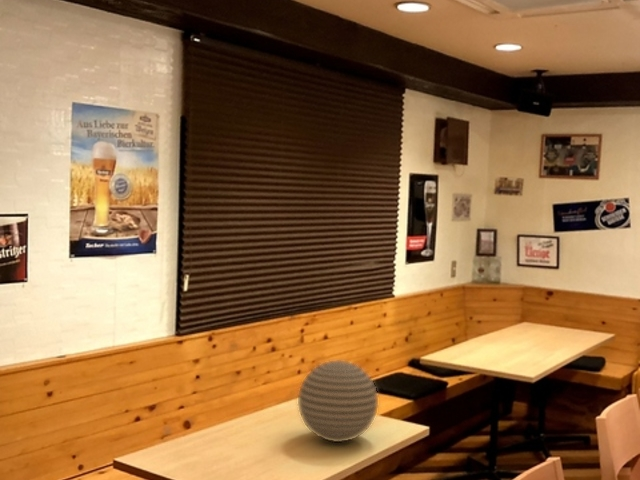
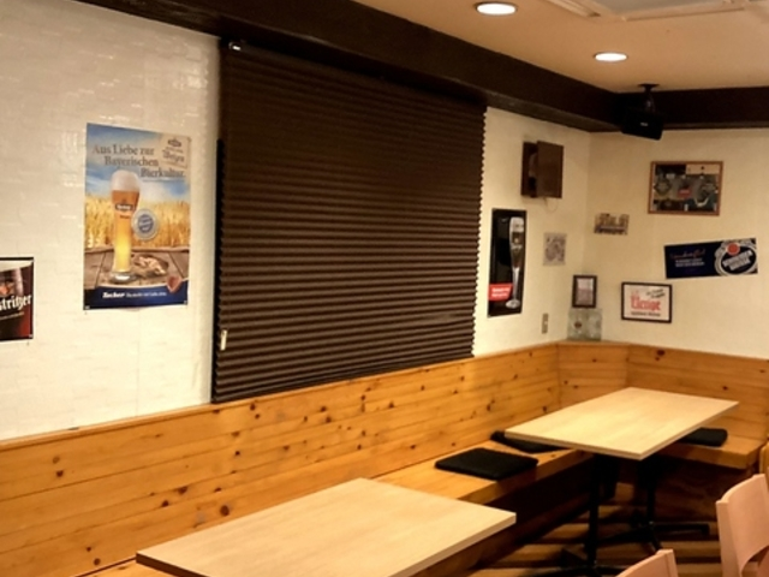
- decorative ball [297,360,379,443]
